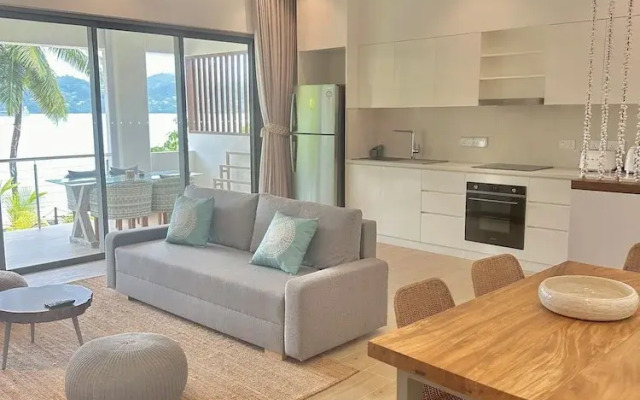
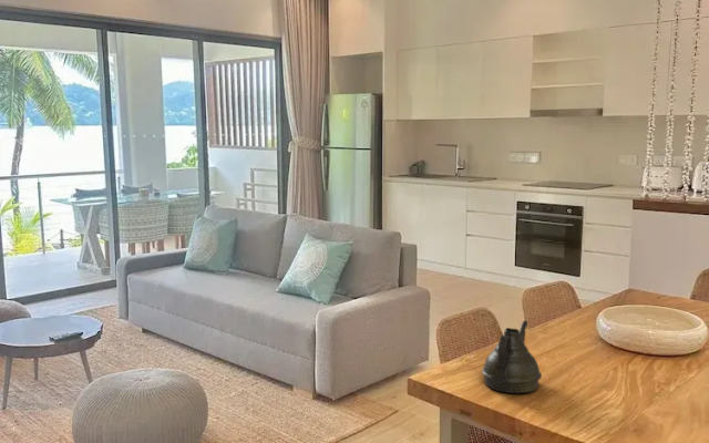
+ teapot [481,319,543,394]
